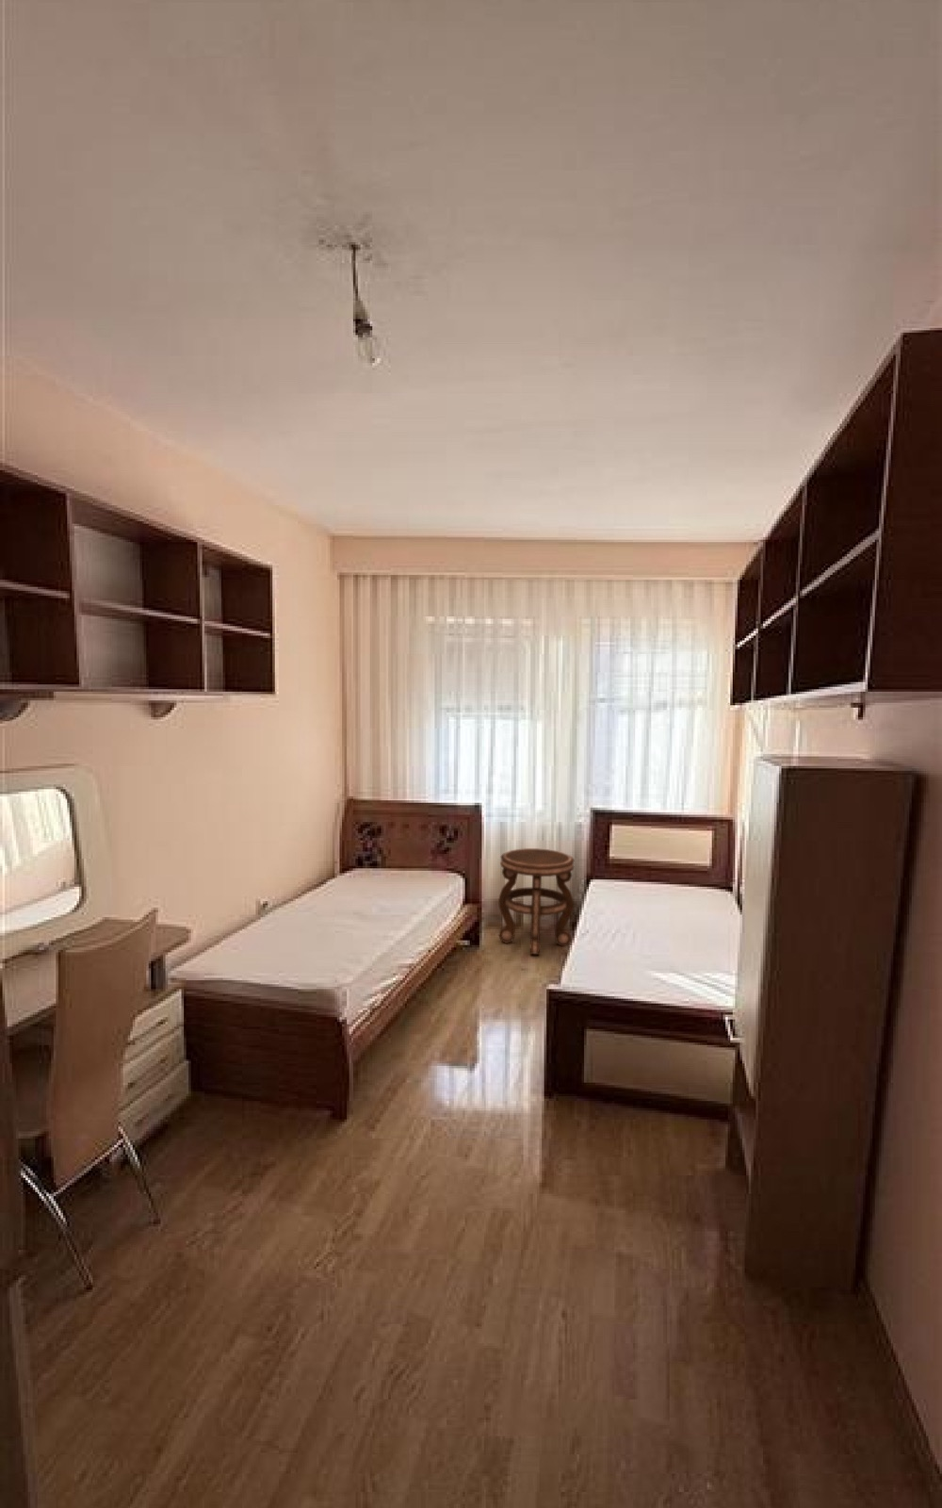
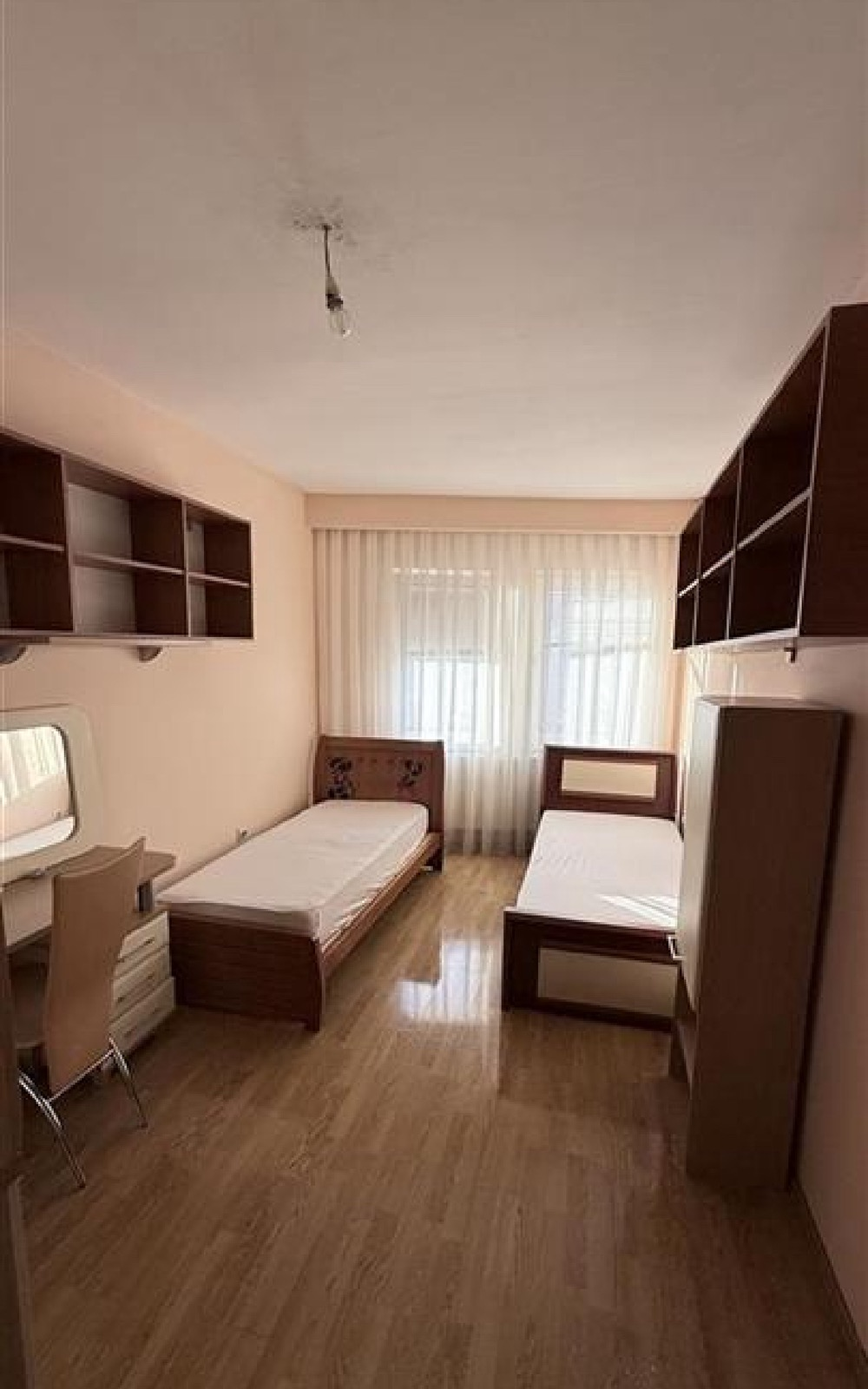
- side table [497,847,575,955]
